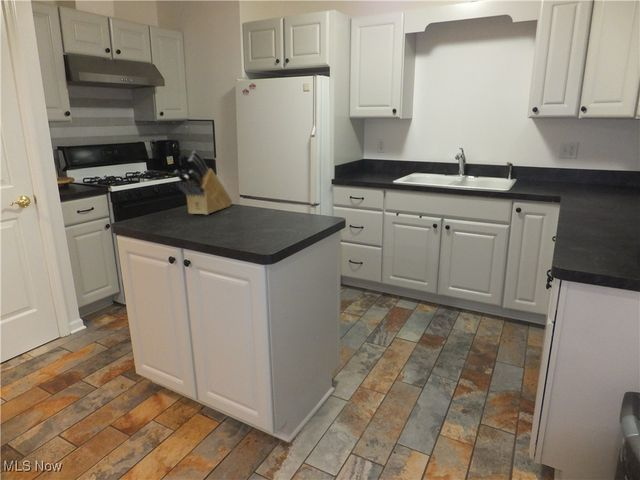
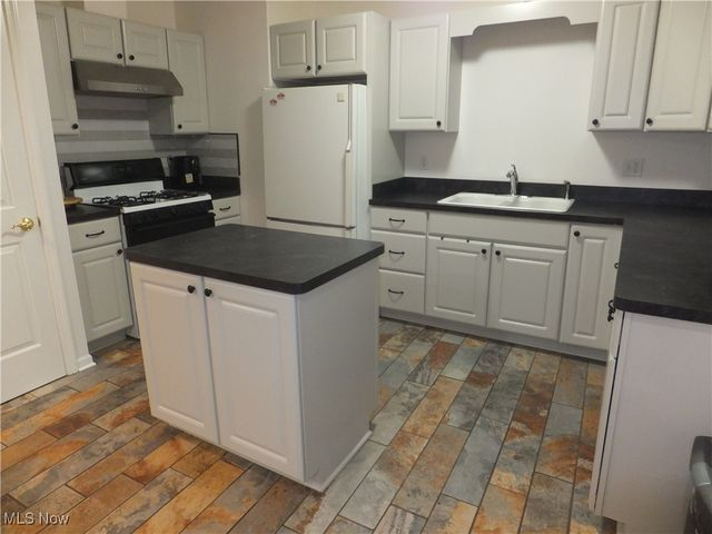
- knife block [173,149,233,216]
